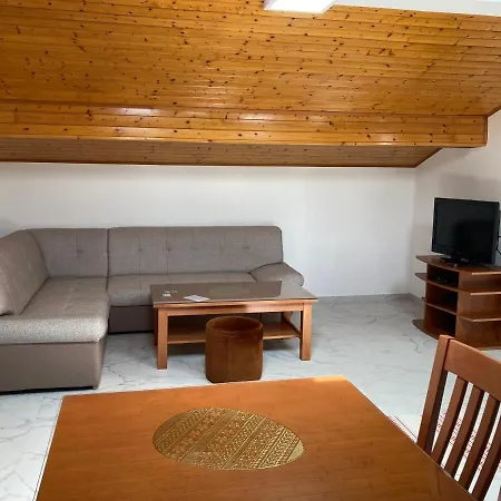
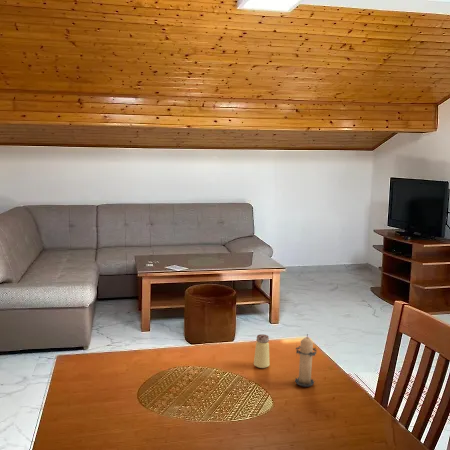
+ candle [294,333,318,388]
+ saltshaker [253,333,271,369]
